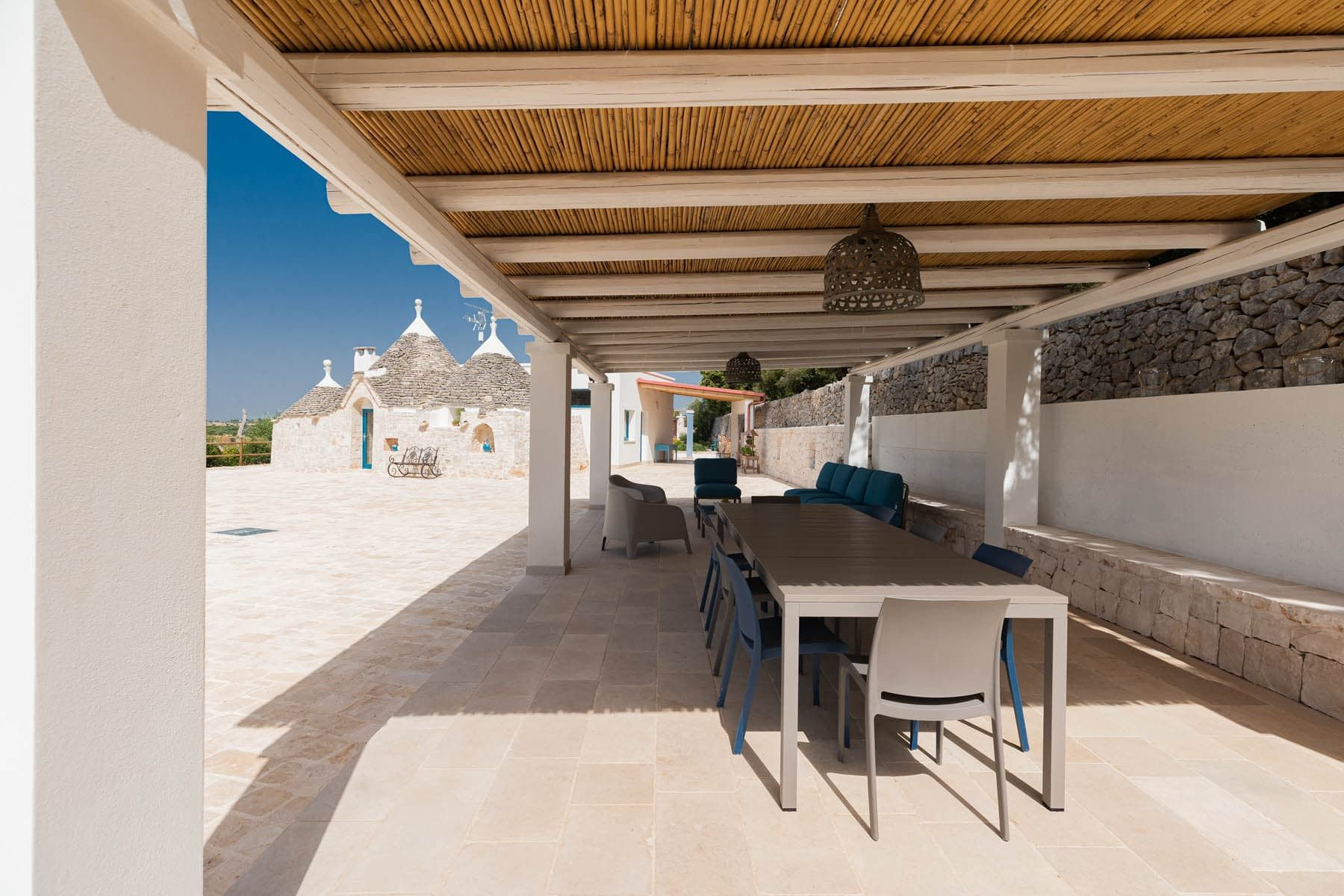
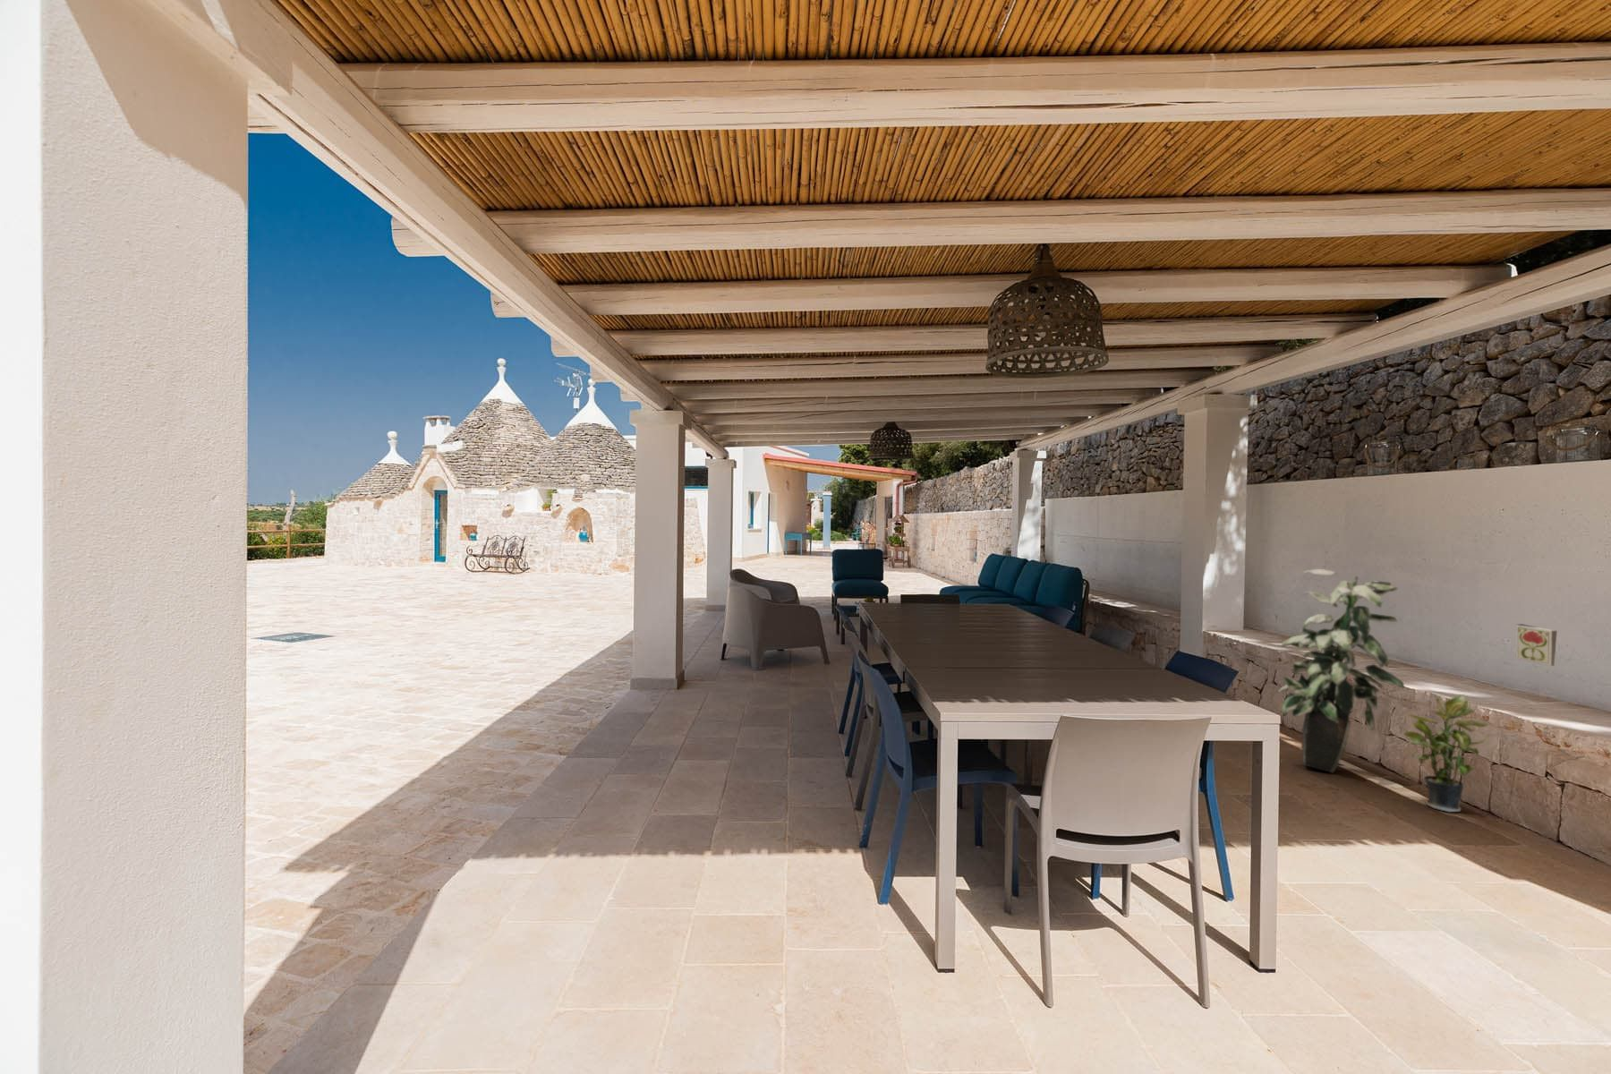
+ indoor plant [1277,568,1406,774]
+ decorative tile [1514,623,1557,666]
+ potted plant [1402,694,1489,814]
